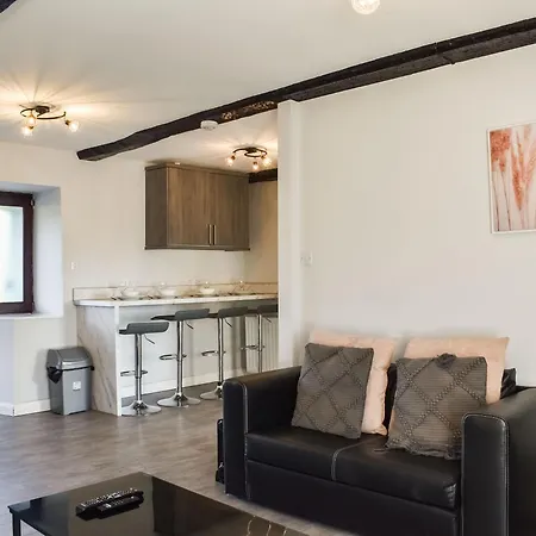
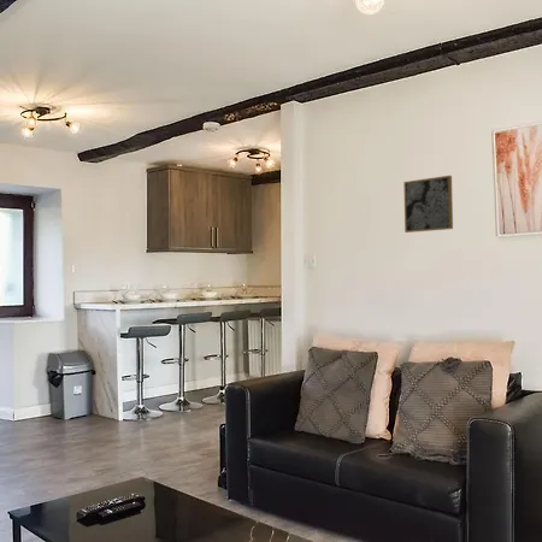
+ wall art [402,175,454,234]
